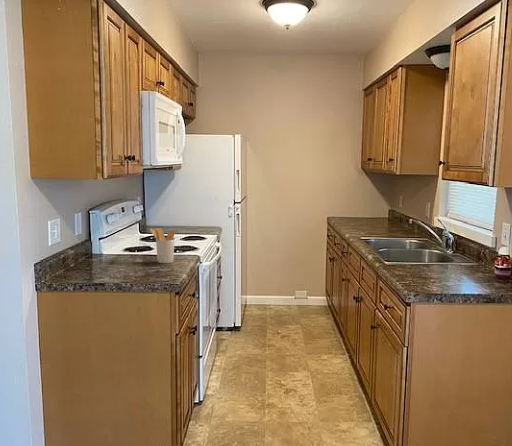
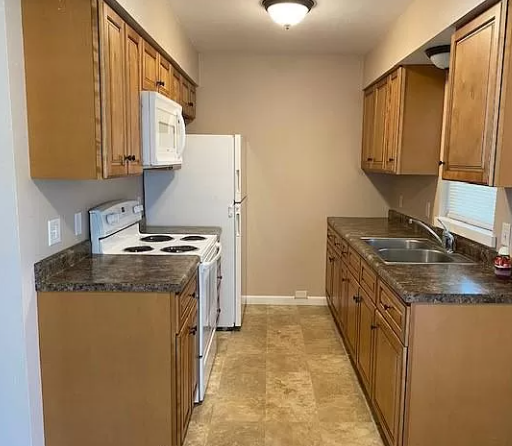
- utensil holder [149,227,176,264]
